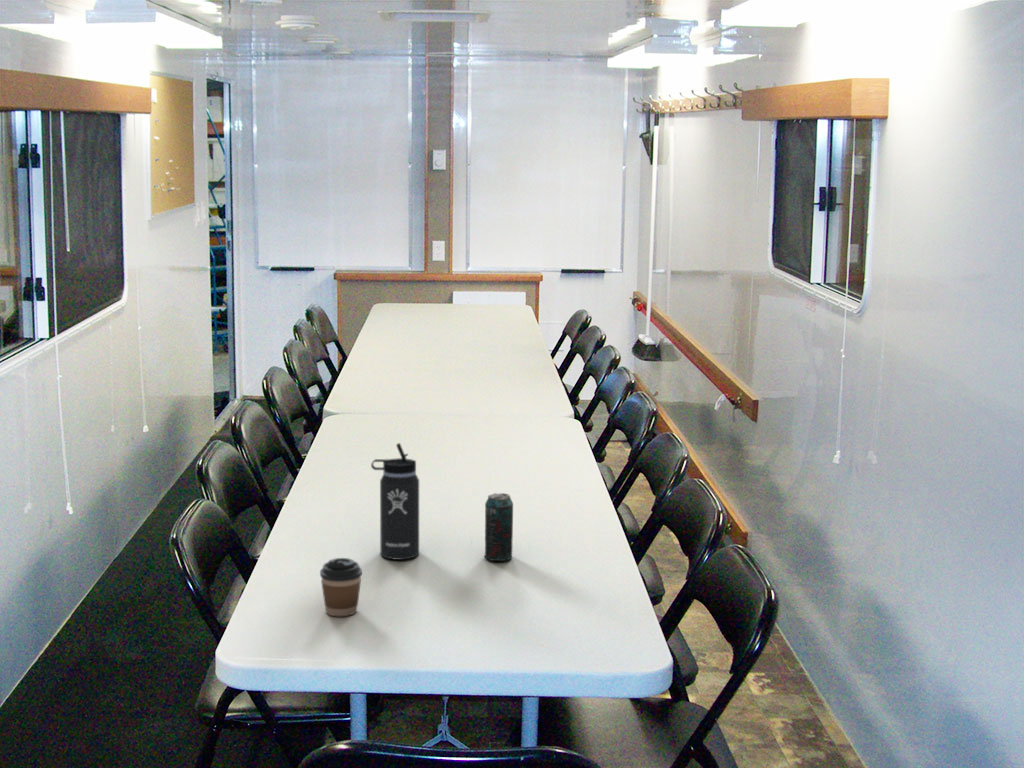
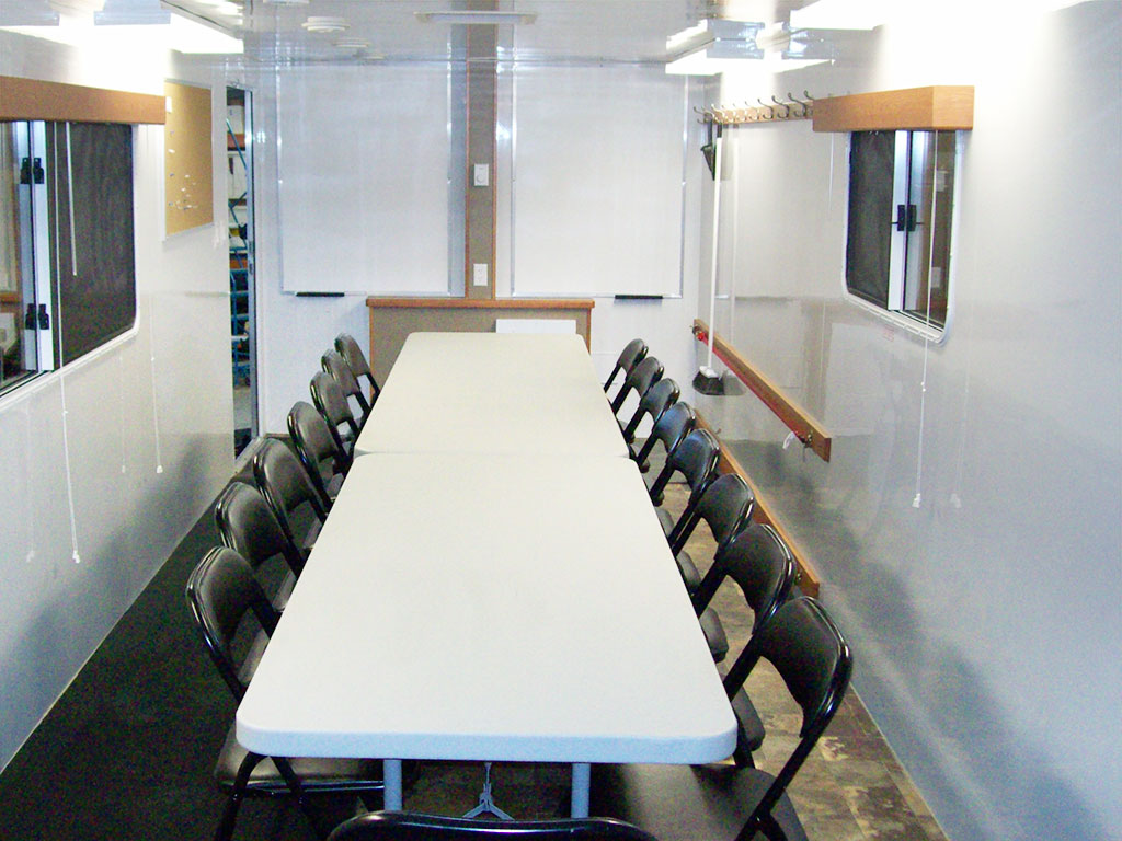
- thermos bottle [370,442,420,561]
- coffee cup [319,557,363,617]
- beverage can [483,492,514,562]
